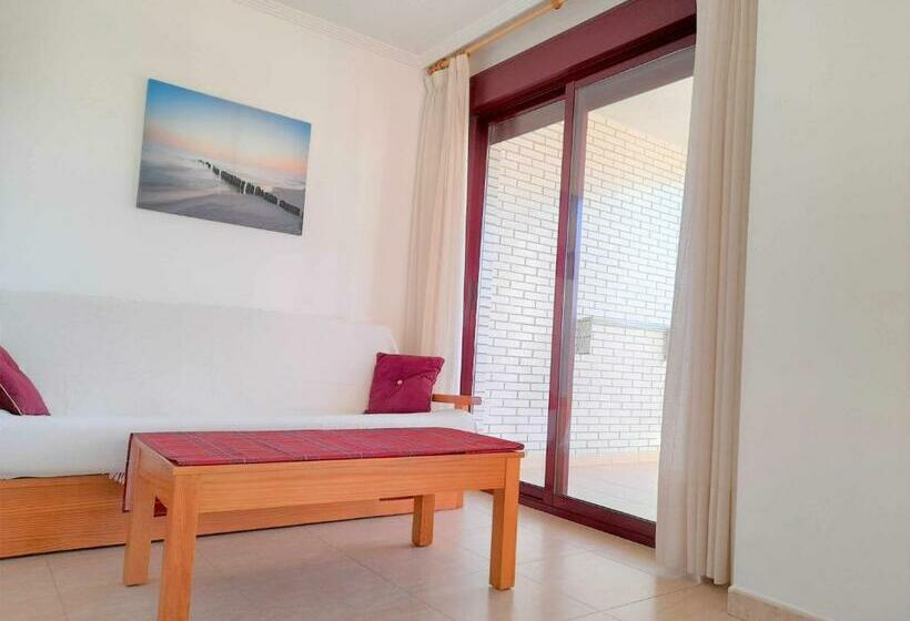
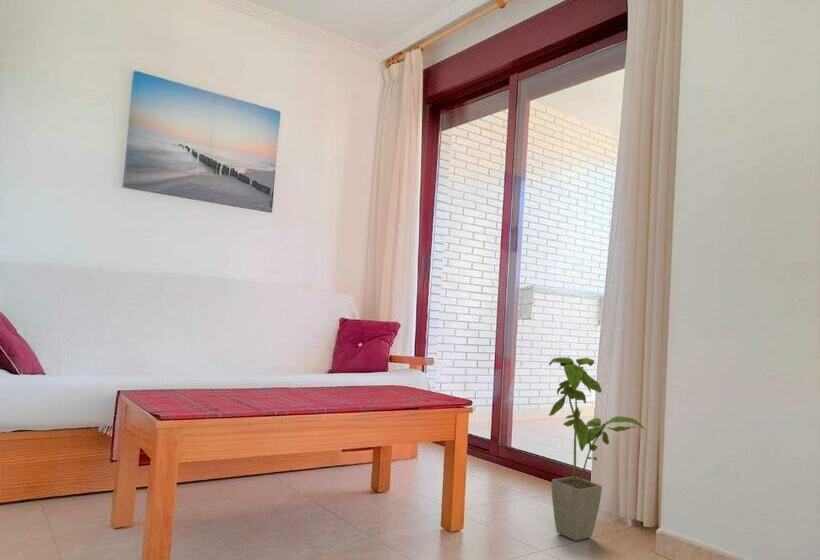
+ house plant [548,356,647,542]
